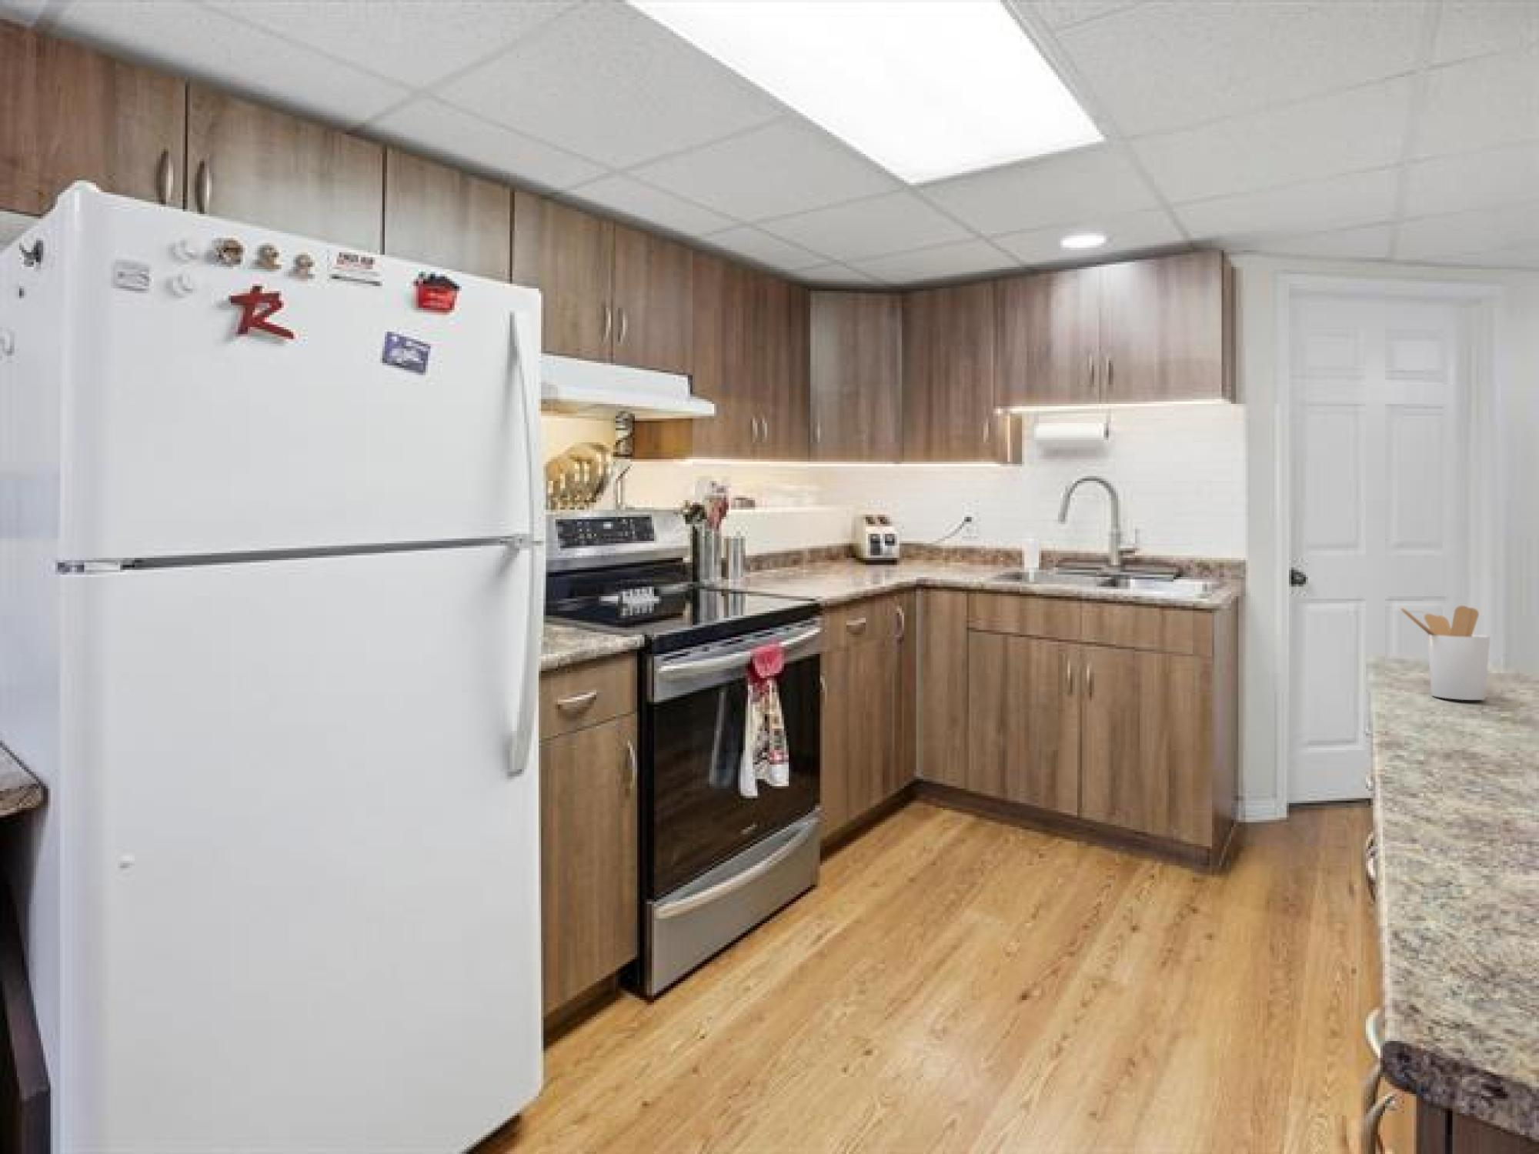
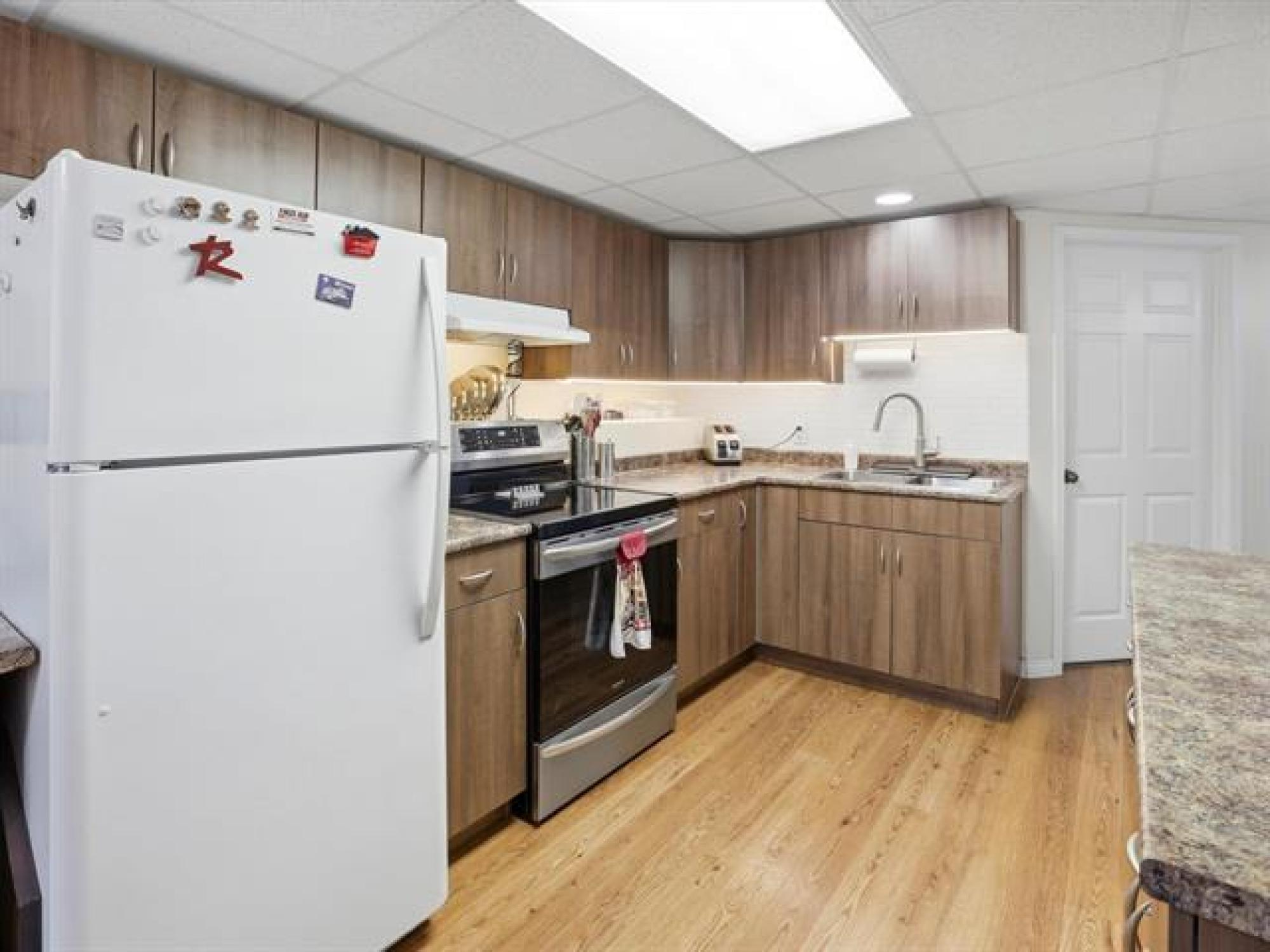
- utensil holder [1398,605,1492,701]
